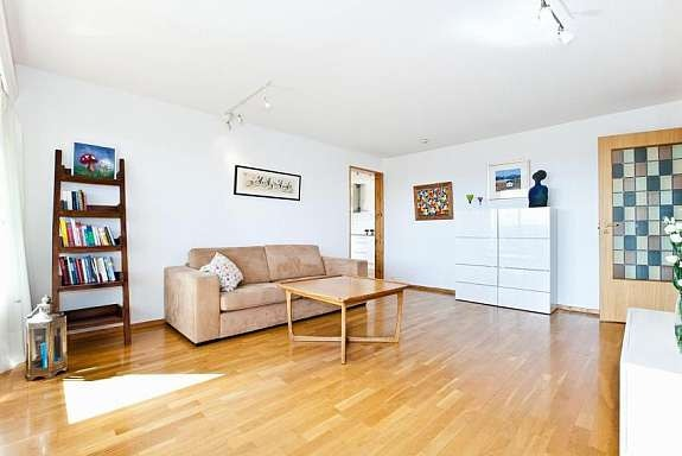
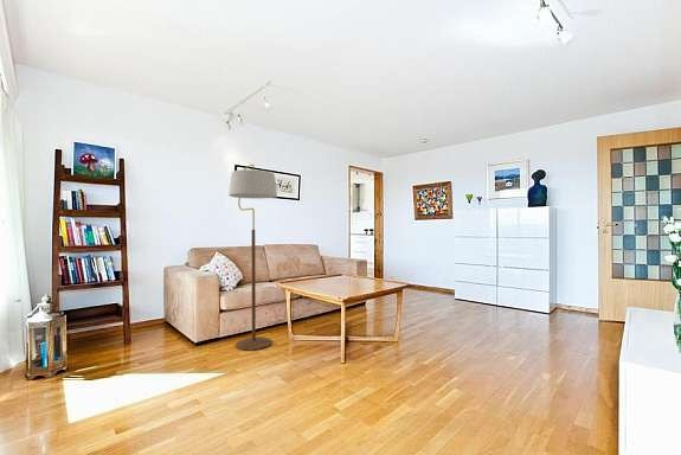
+ floor lamp [227,164,278,352]
